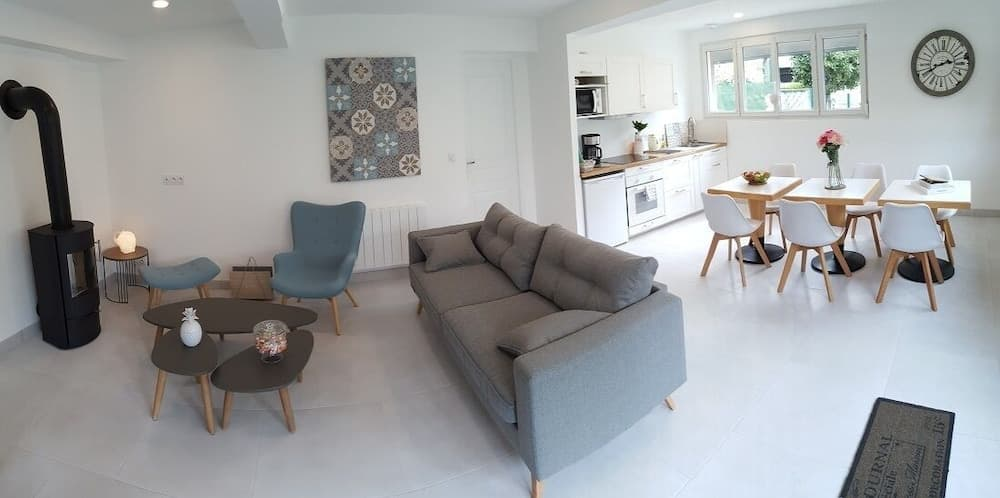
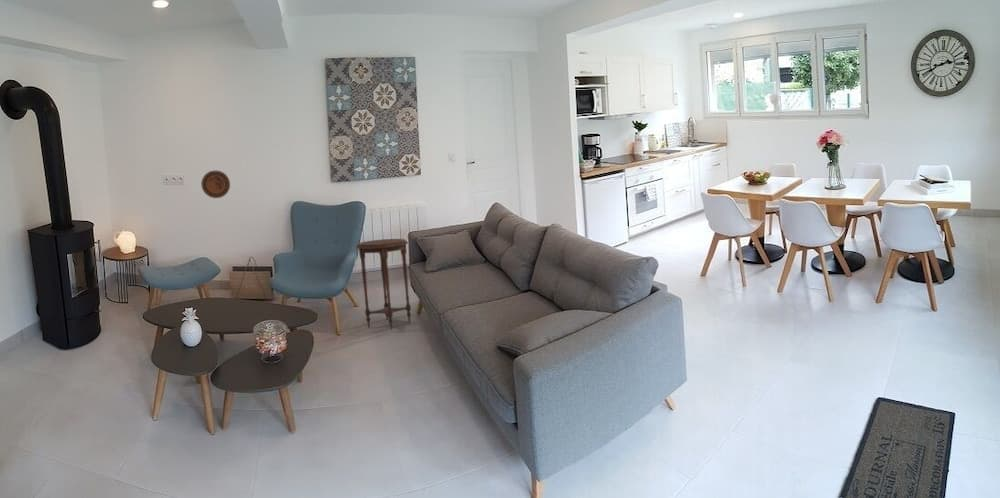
+ decorative plate [200,170,231,199]
+ side table [355,238,412,331]
